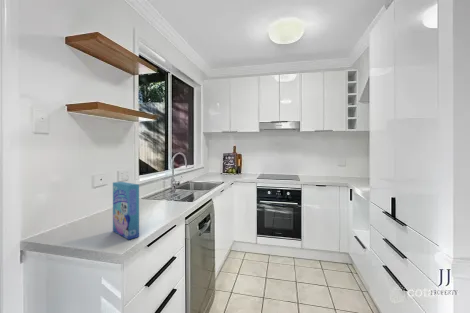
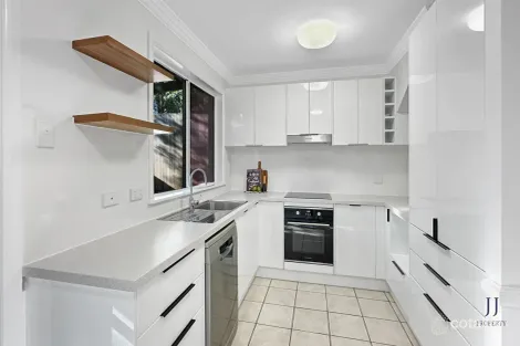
- cereal box [112,181,140,241]
